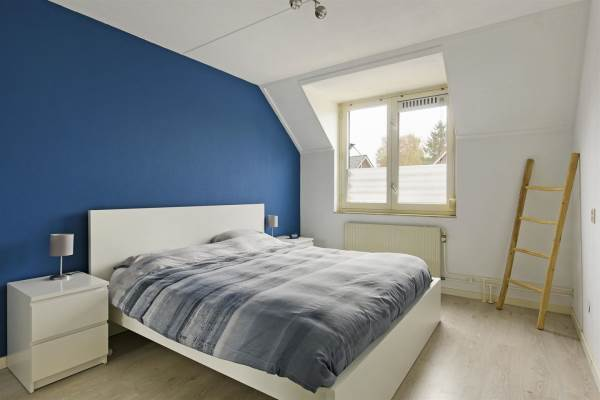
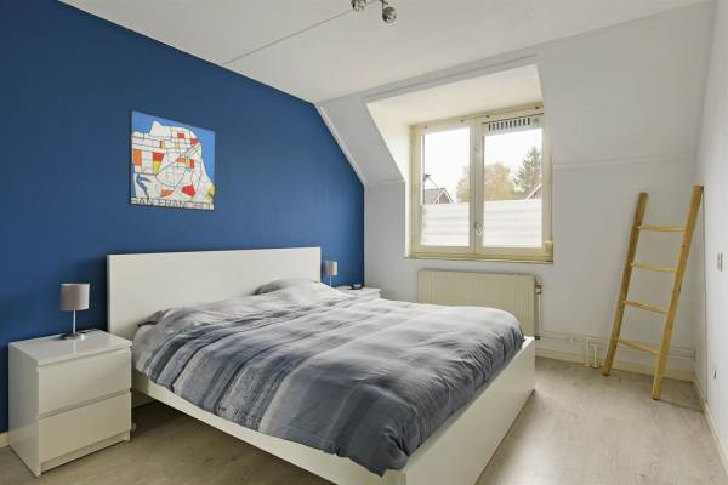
+ wall art [127,108,217,212]
